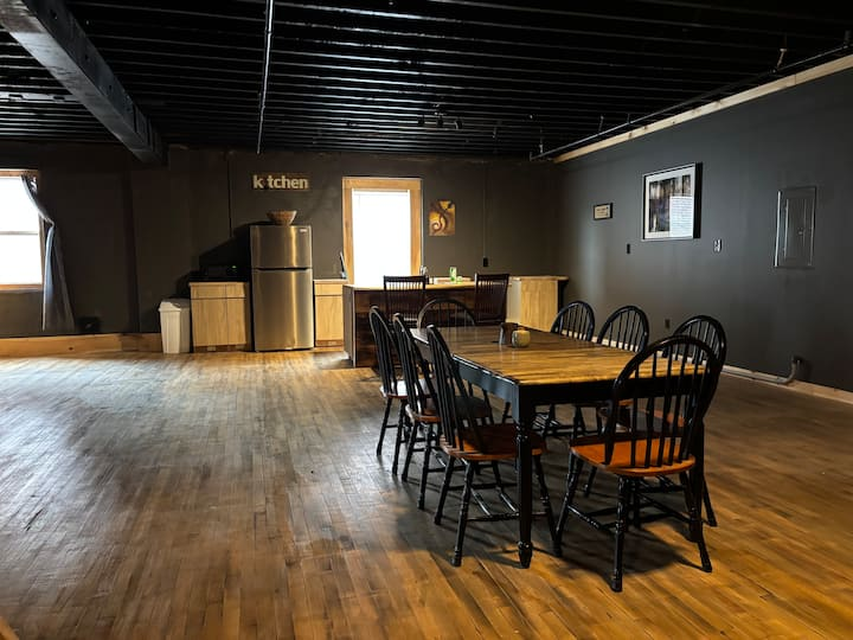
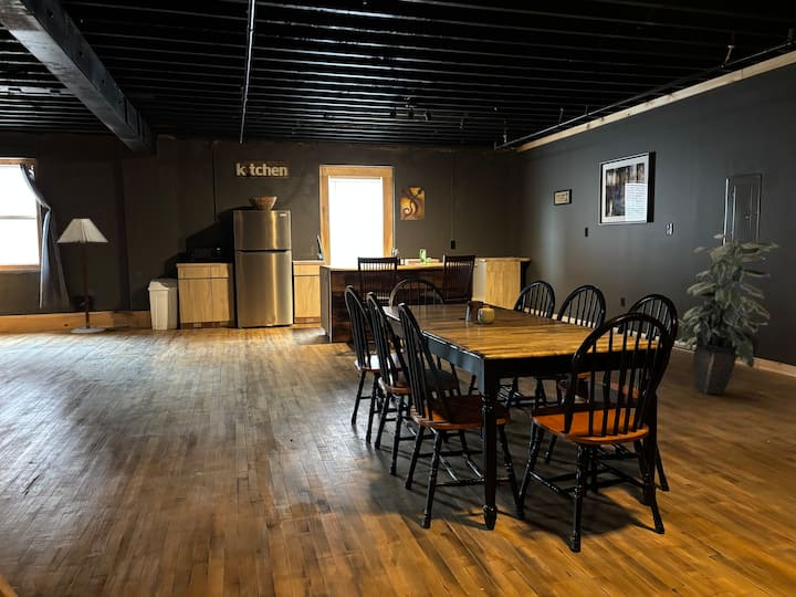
+ floor lamp [56,218,108,334]
+ indoor plant [677,233,779,395]
